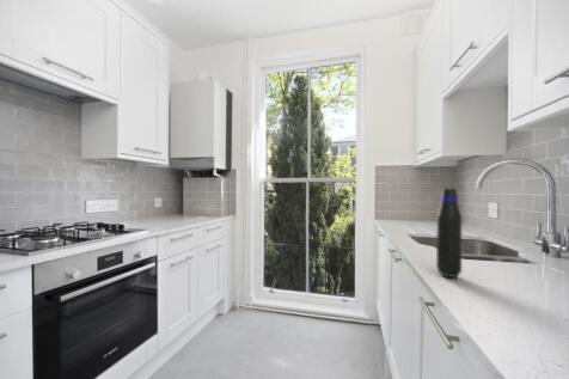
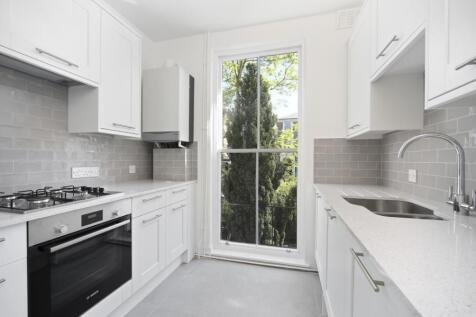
- water bottle [435,188,463,279]
